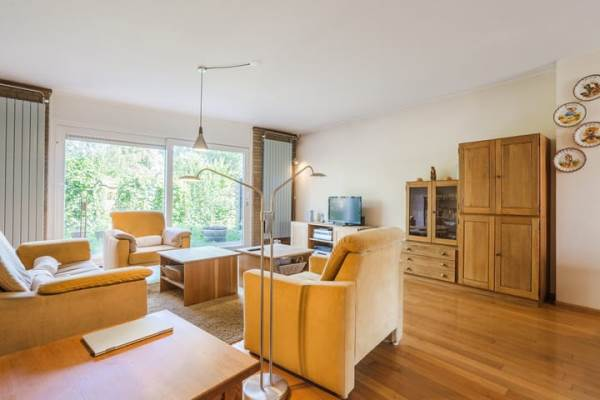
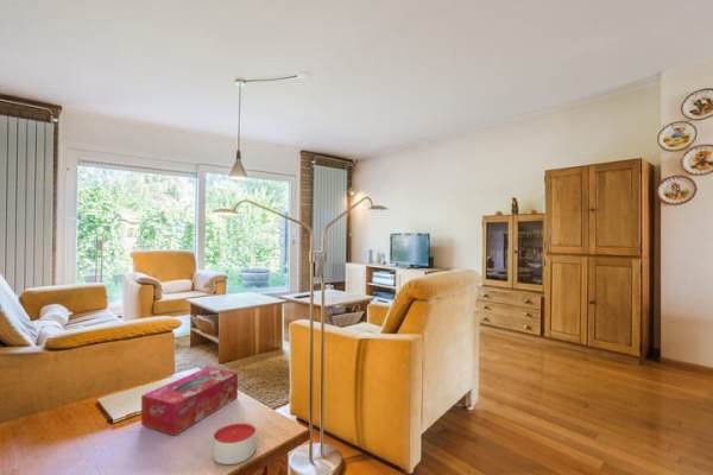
+ tissue box [140,366,239,437]
+ candle [212,420,257,466]
